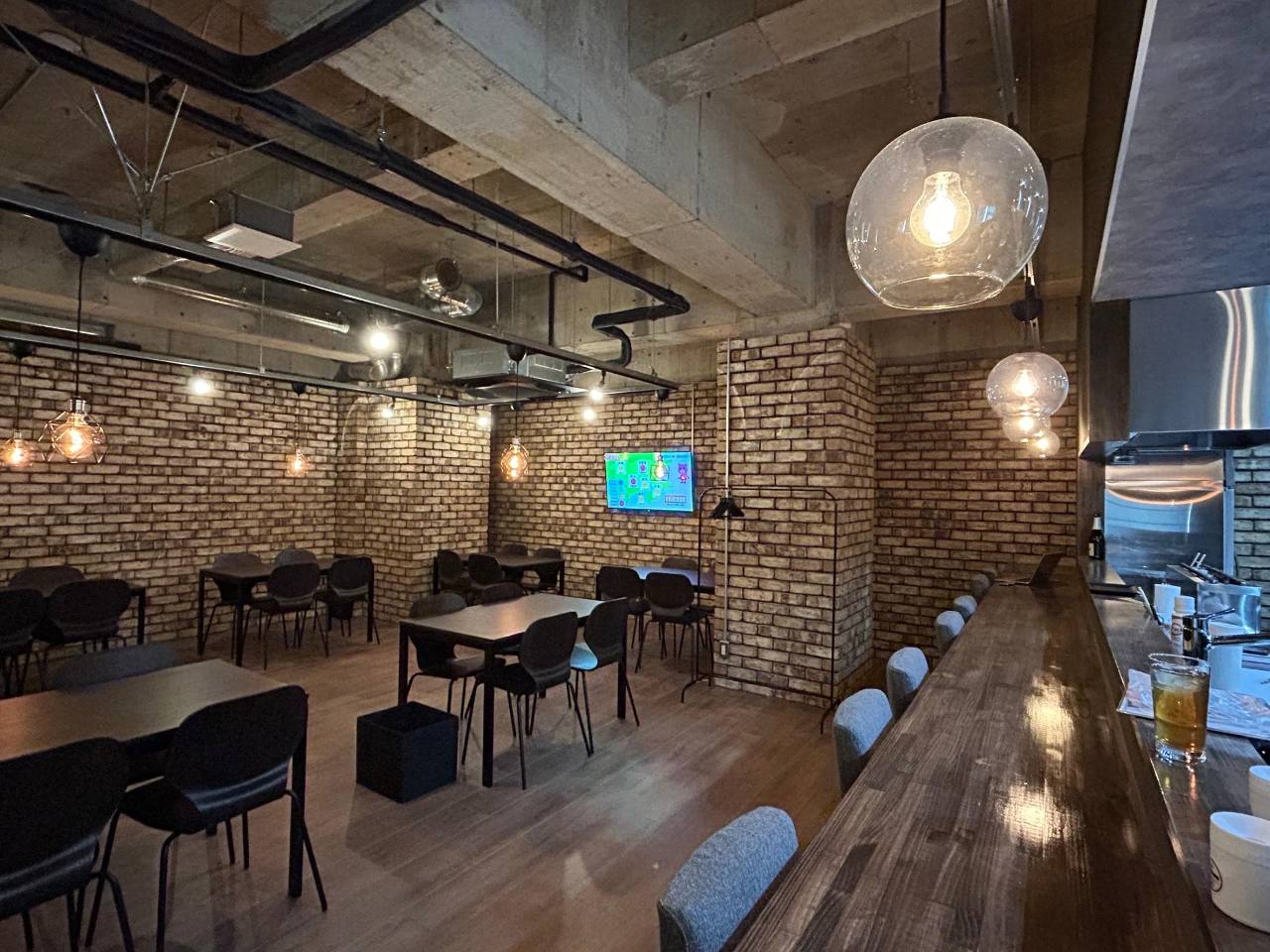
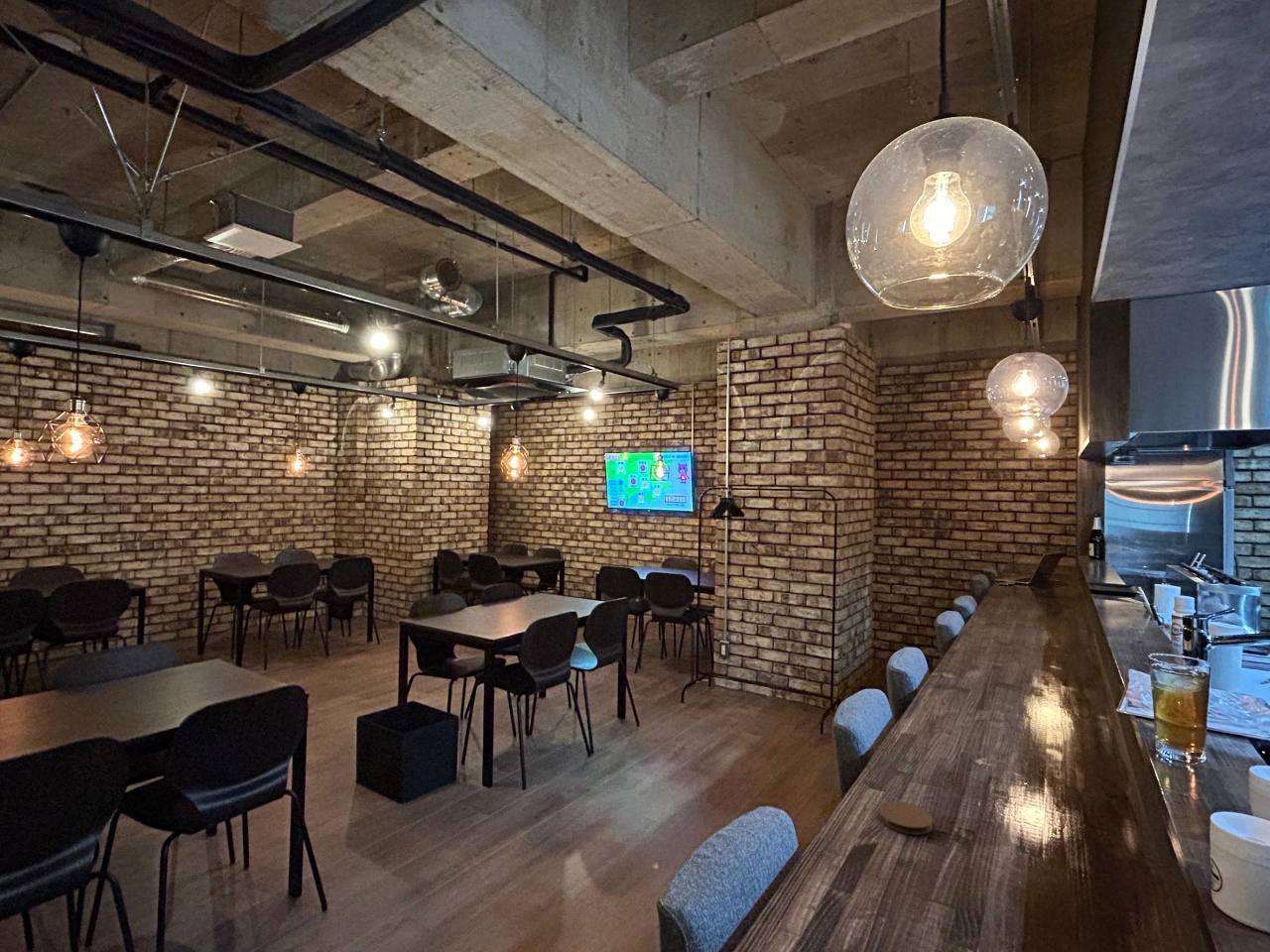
+ coaster [878,800,934,836]
